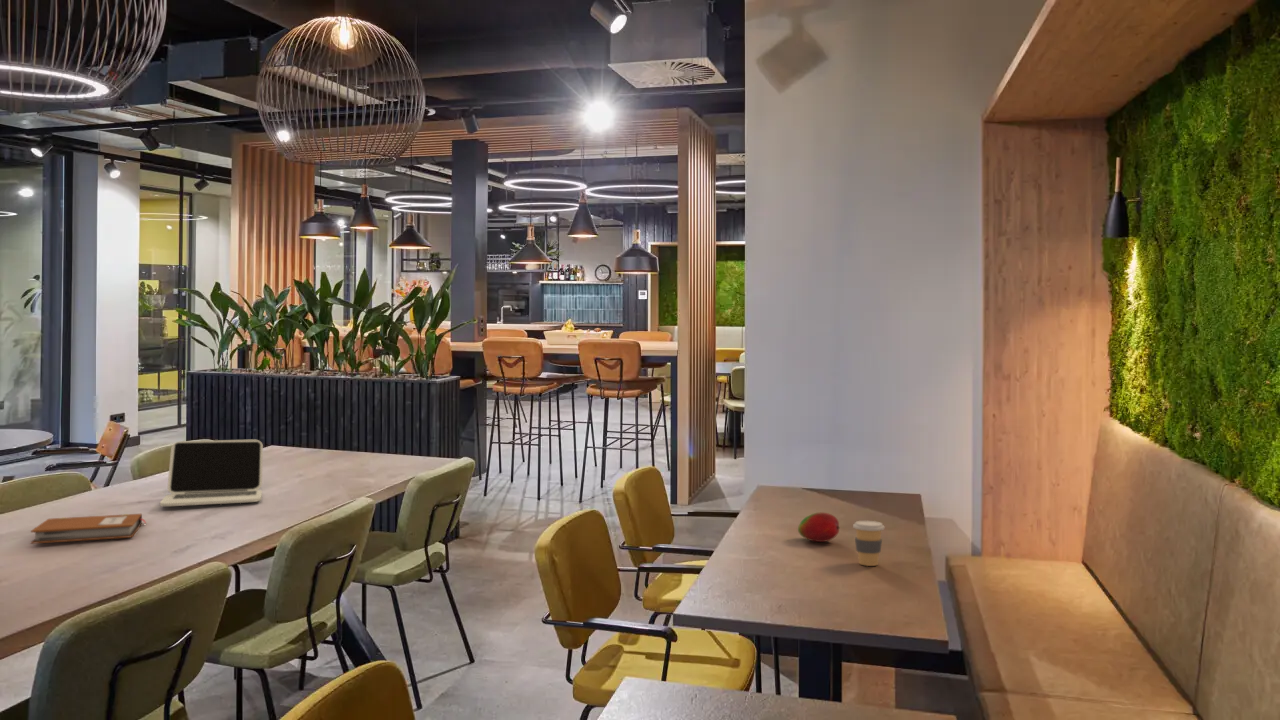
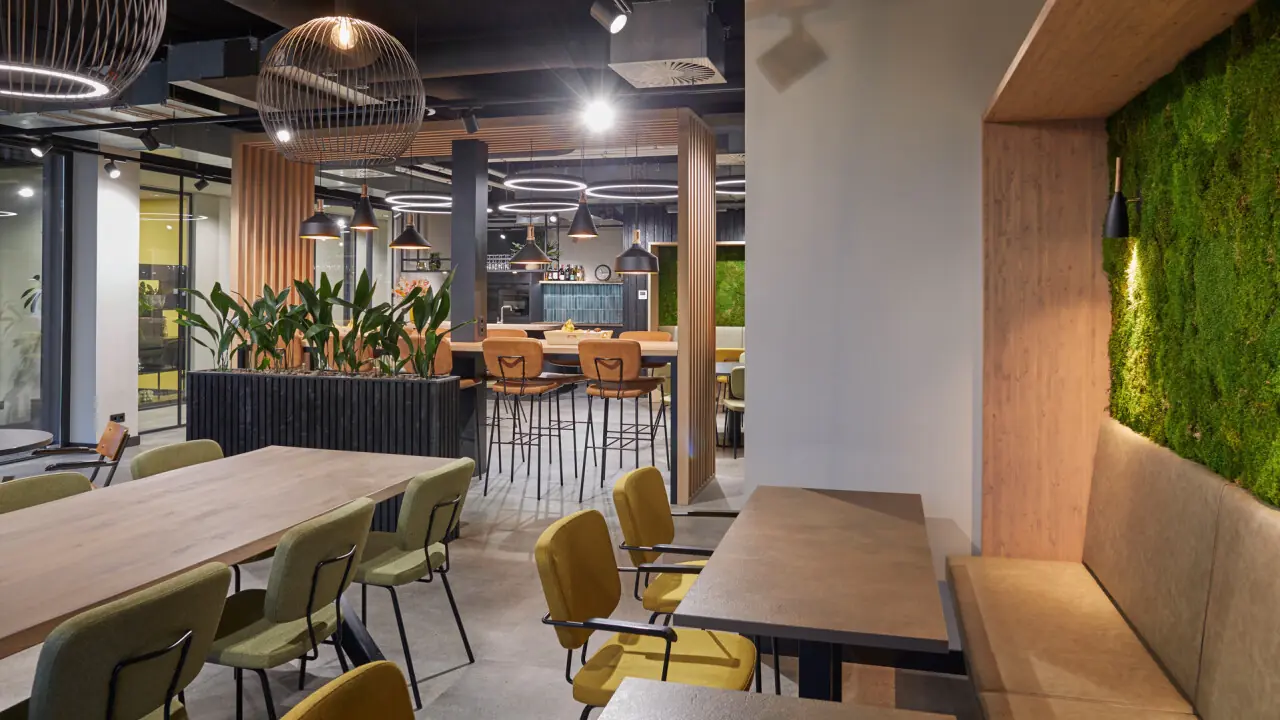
- fruit [797,511,841,543]
- laptop [159,438,264,507]
- notebook [30,513,147,545]
- coffee cup [852,520,886,567]
